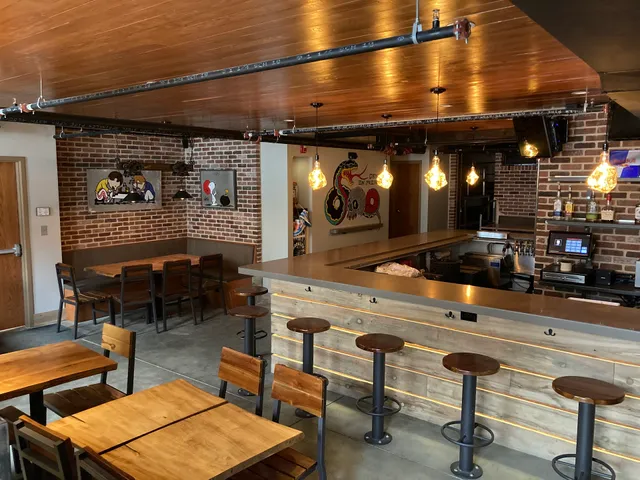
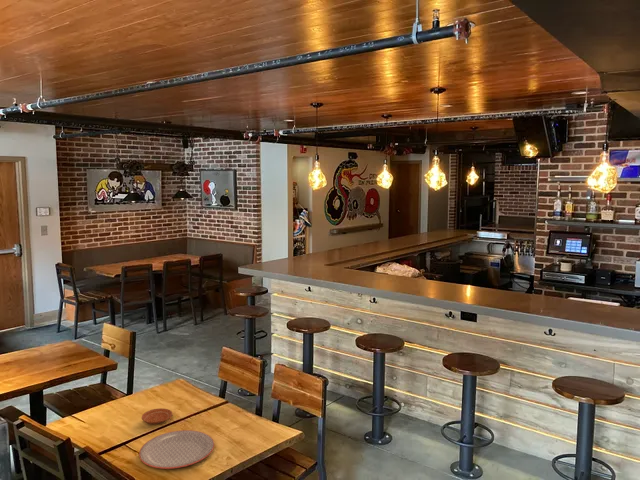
+ plate [138,429,215,470]
+ plate [141,407,173,425]
